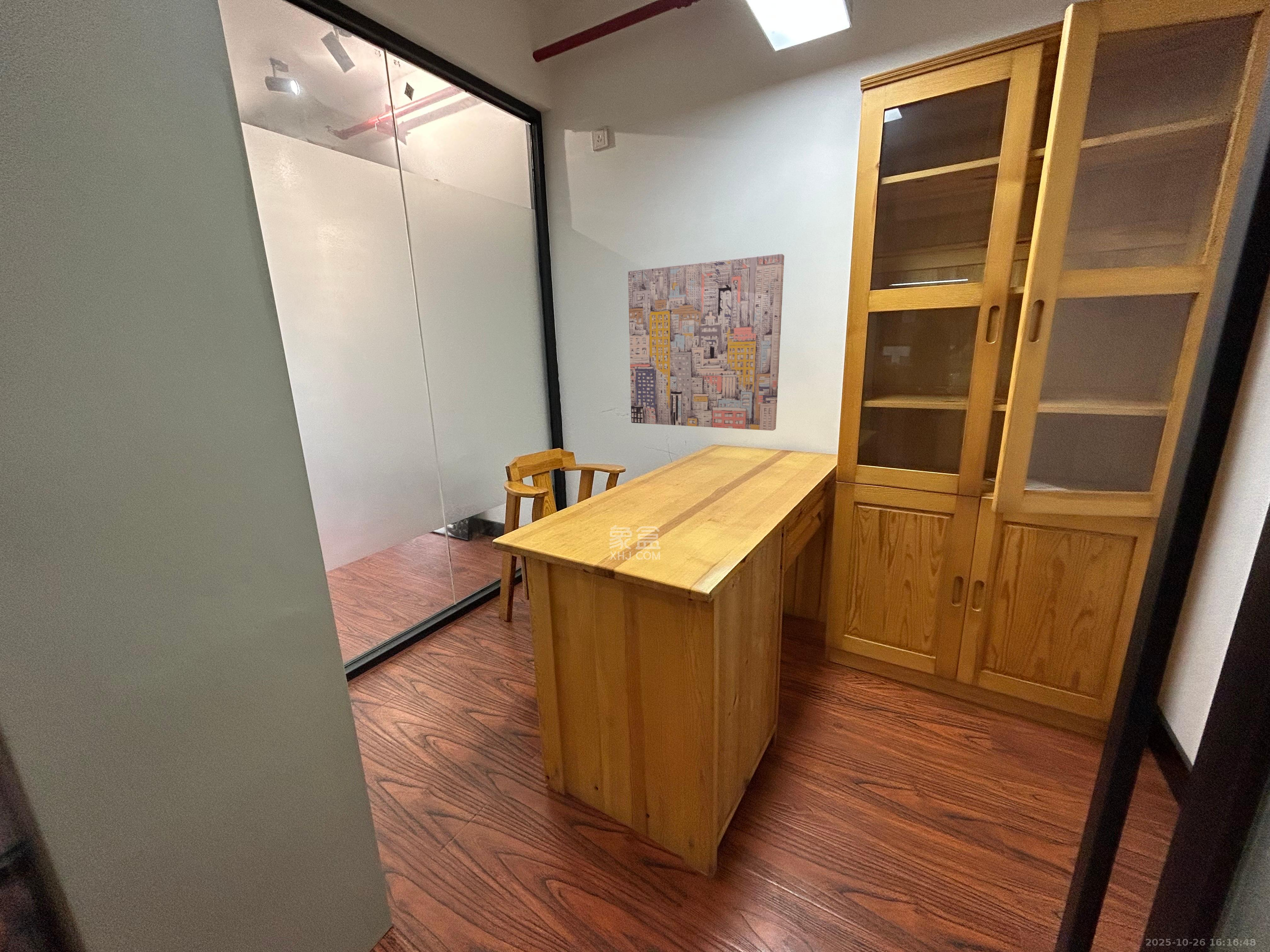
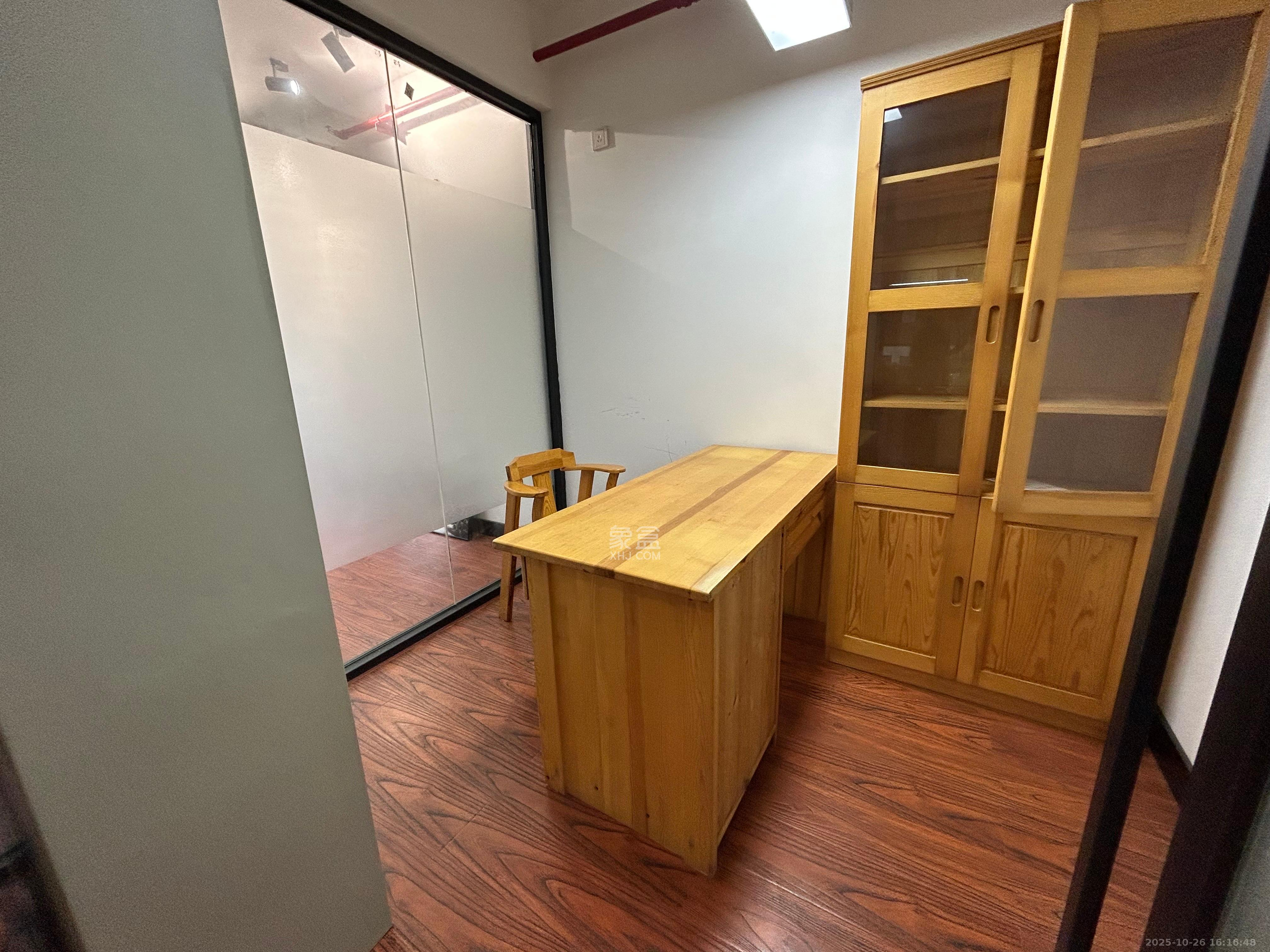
- wall art [628,253,785,431]
